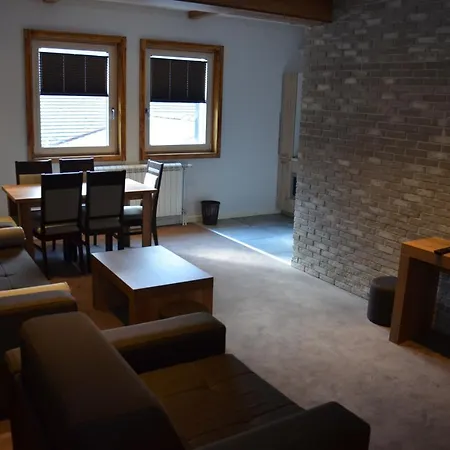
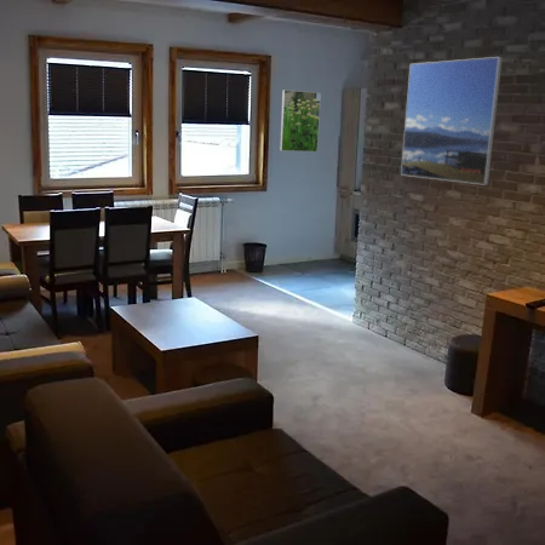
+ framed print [400,56,504,187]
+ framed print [279,88,322,153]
